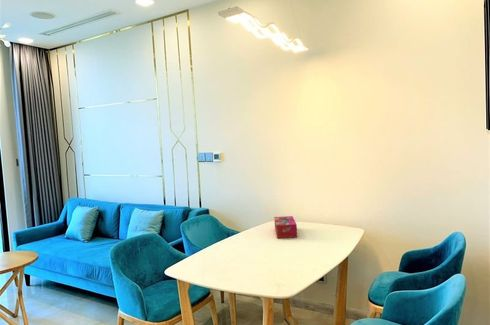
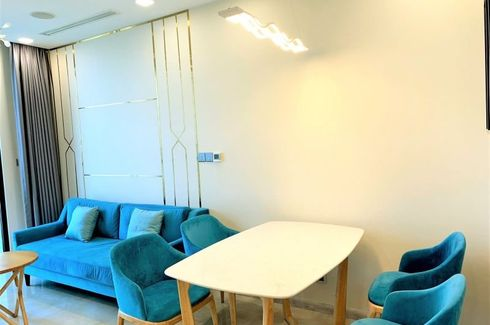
- tissue box [273,215,298,239]
